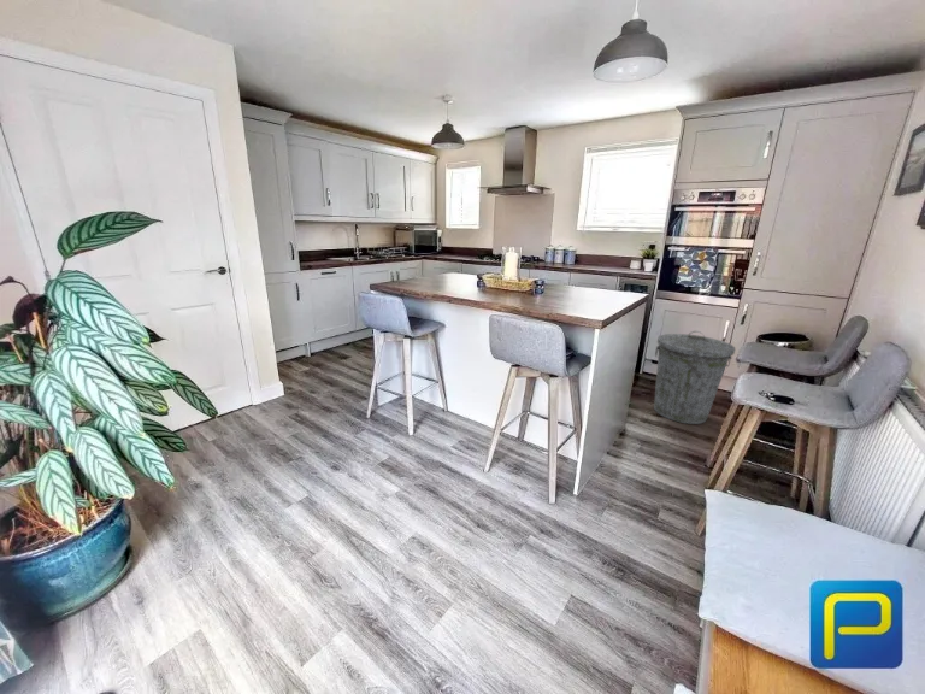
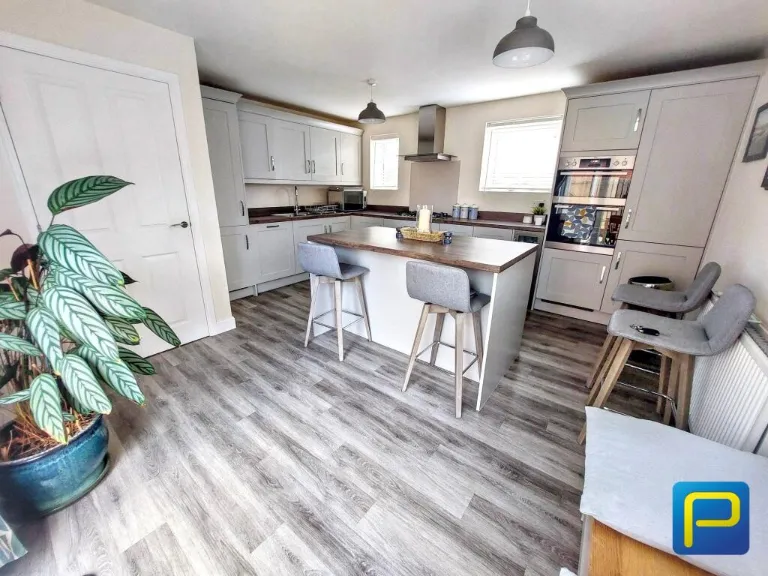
- trash can [653,330,737,425]
